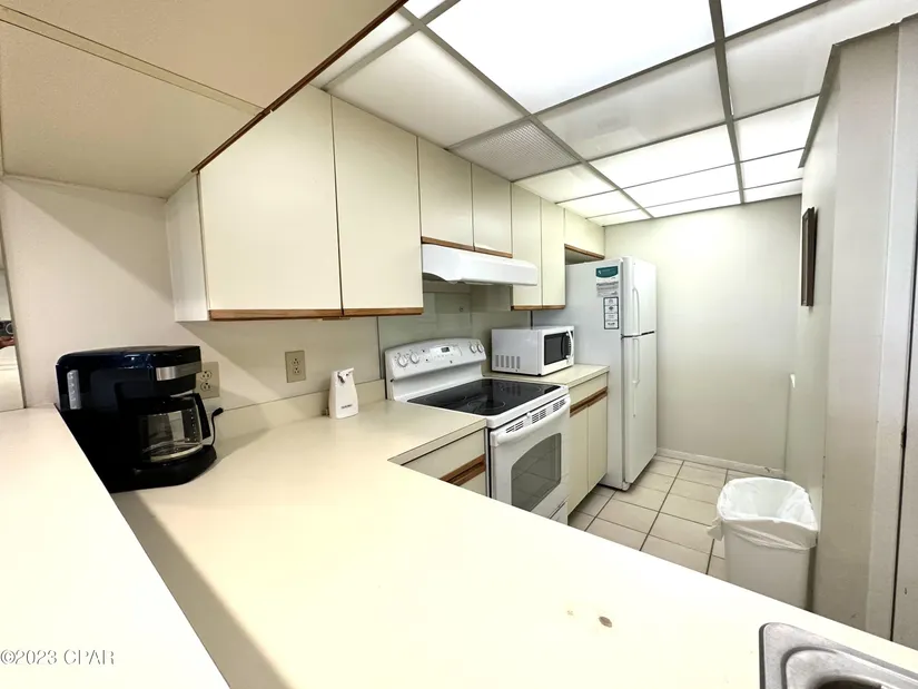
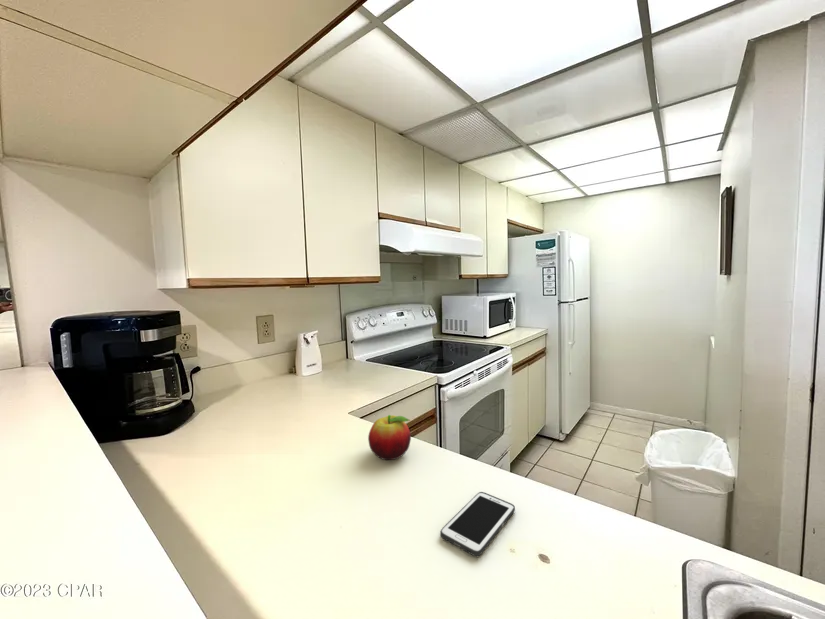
+ cell phone [439,491,516,557]
+ fruit [367,414,412,461]
